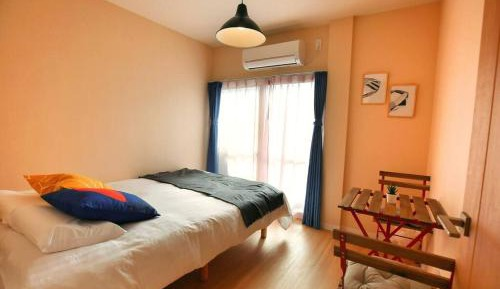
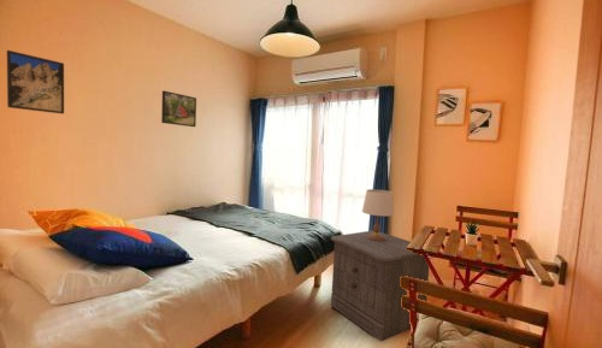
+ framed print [160,89,197,128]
+ table lamp [361,188,395,241]
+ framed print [6,49,65,116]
+ nightstand [330,229,431,342]
